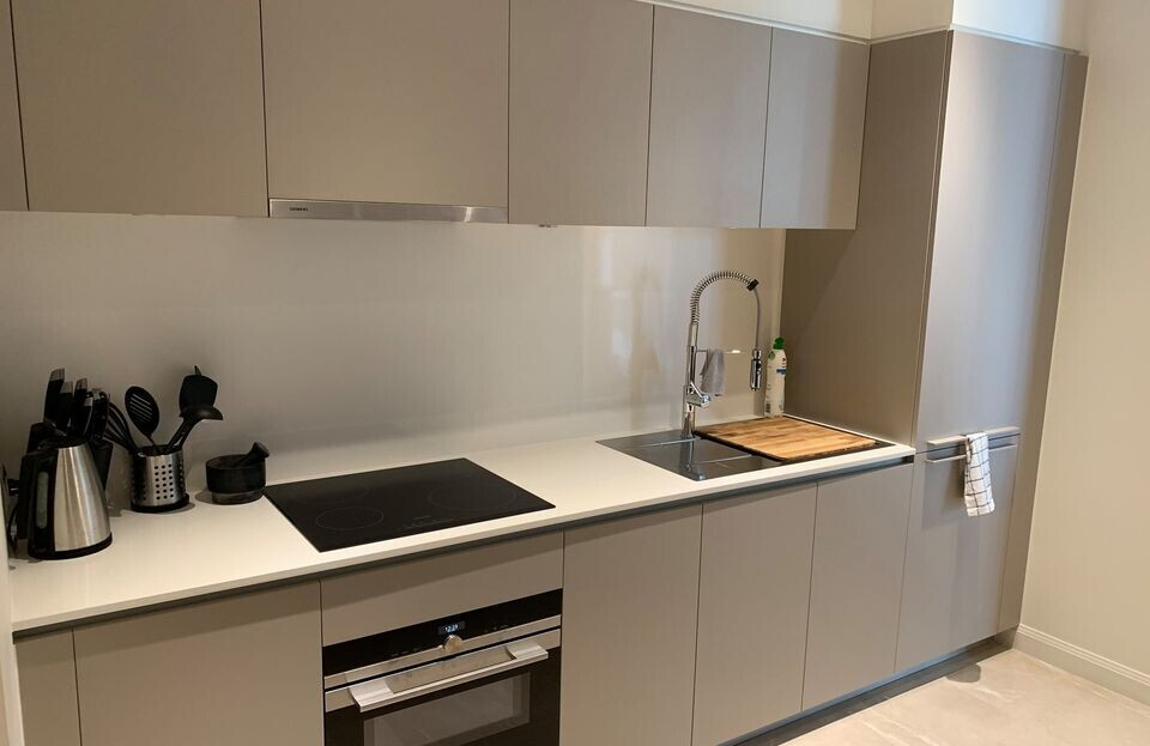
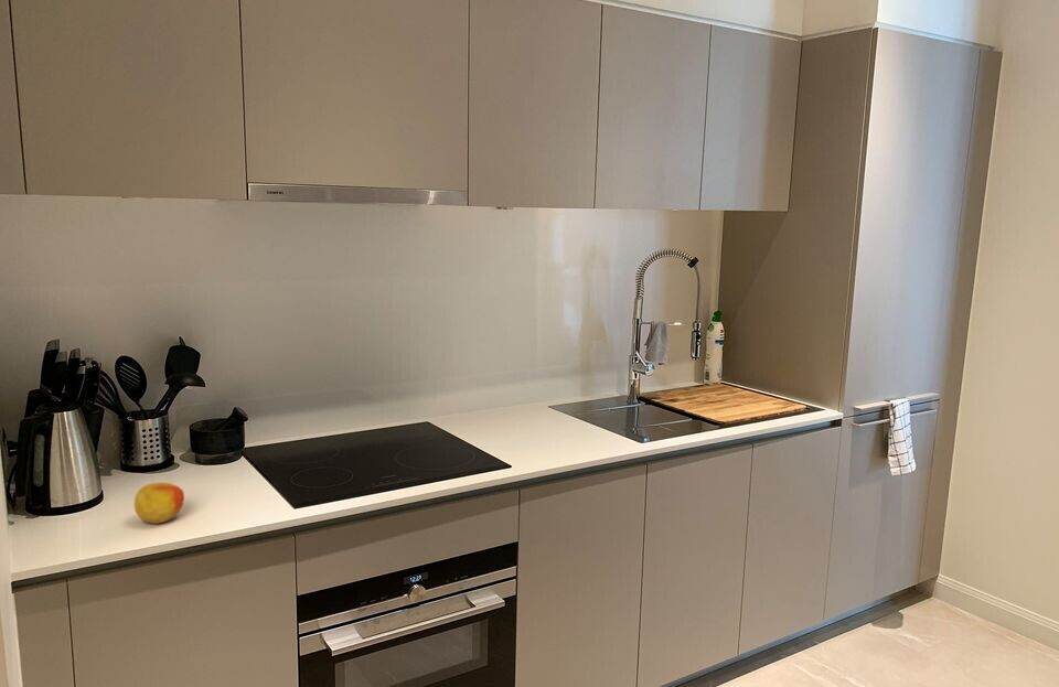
+ apple [133,482,185,525]
